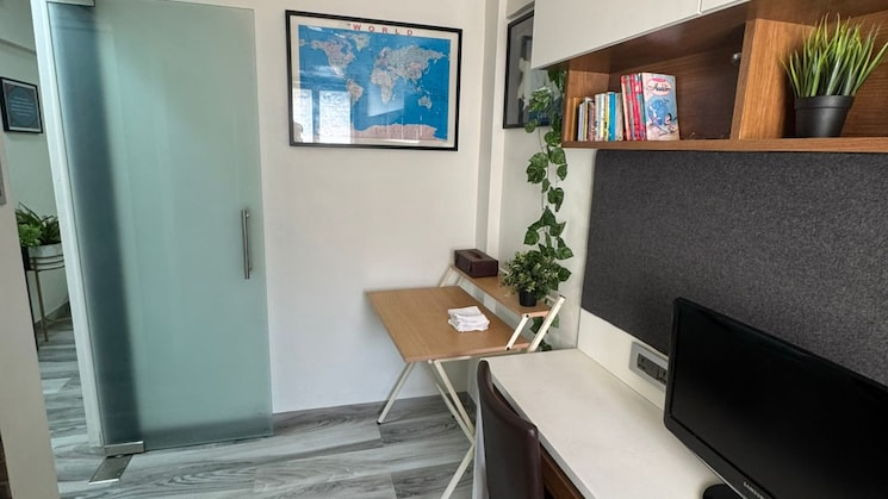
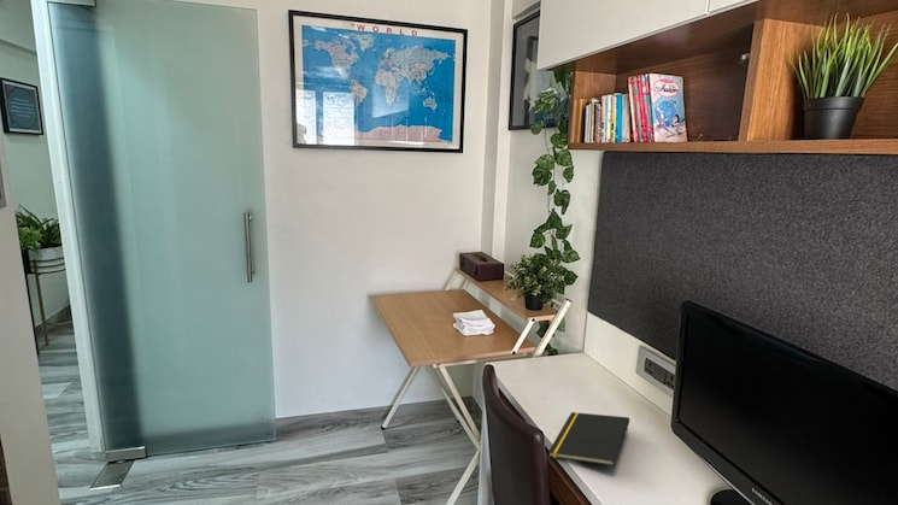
+ notepad [547,411,630,468]
